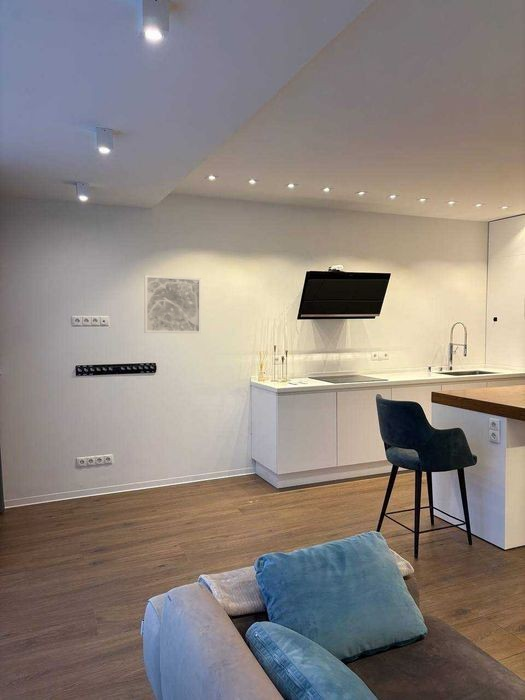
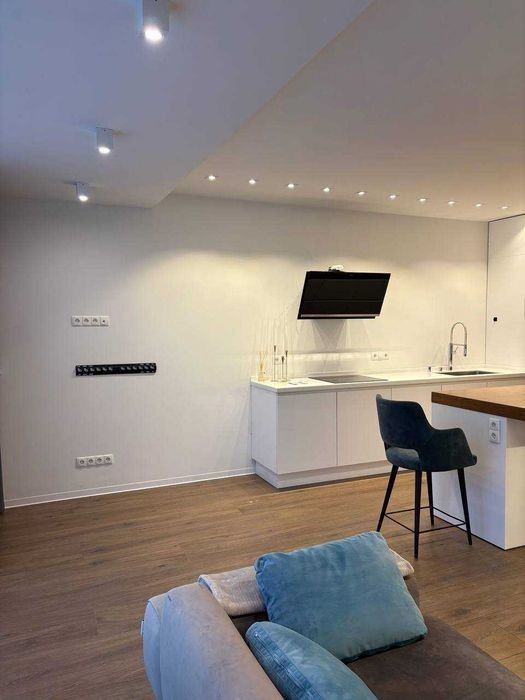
- wall art [143,274,202,334]
